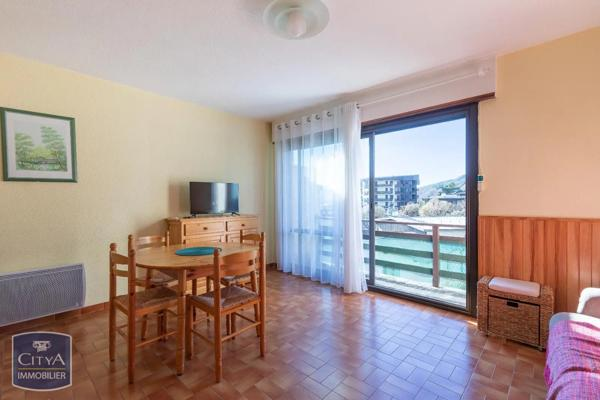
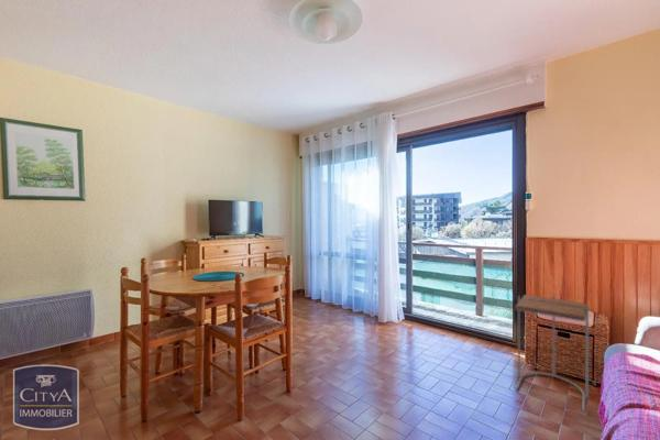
+ side table [514,294,590,414]
